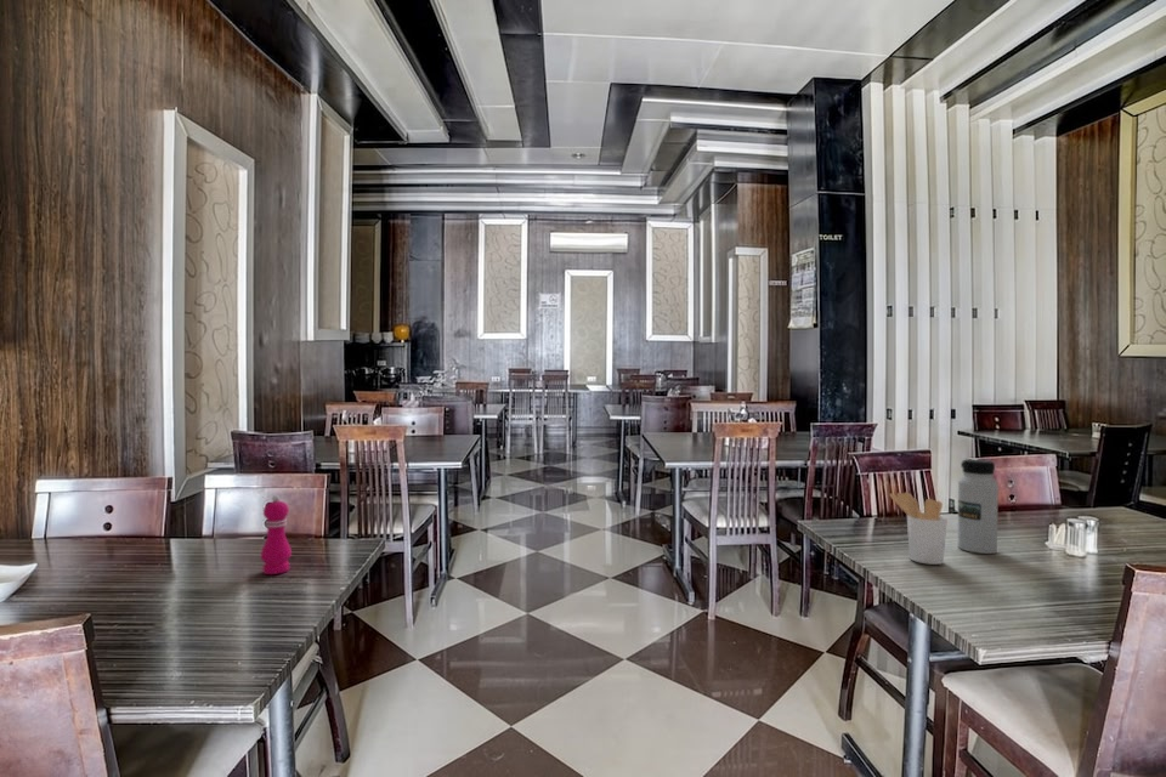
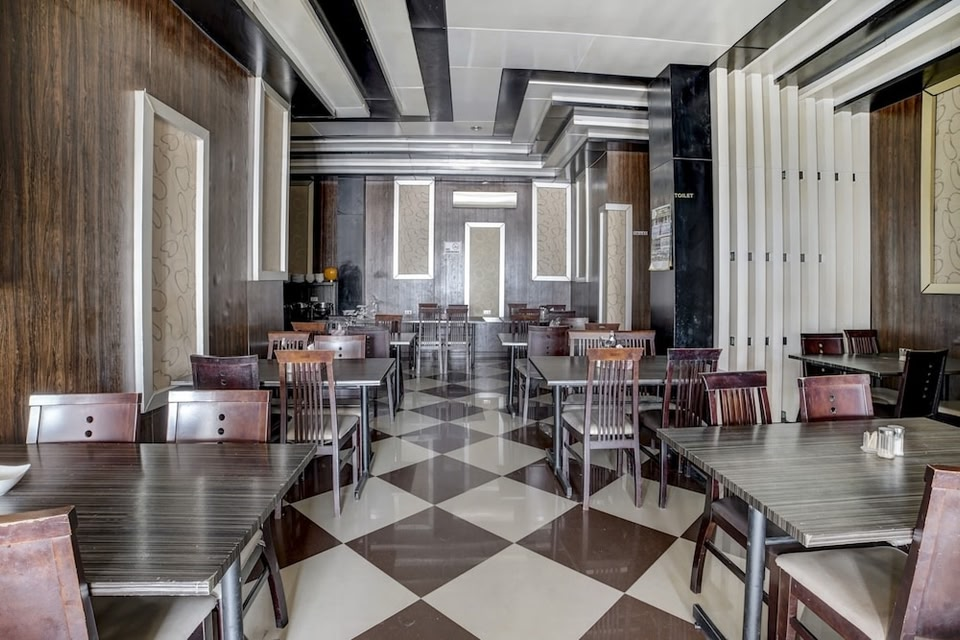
- pepper mill [260,494,293,575]
- water bottle [957,458,1000,555]
- utensil holder [888,492,949,566]
